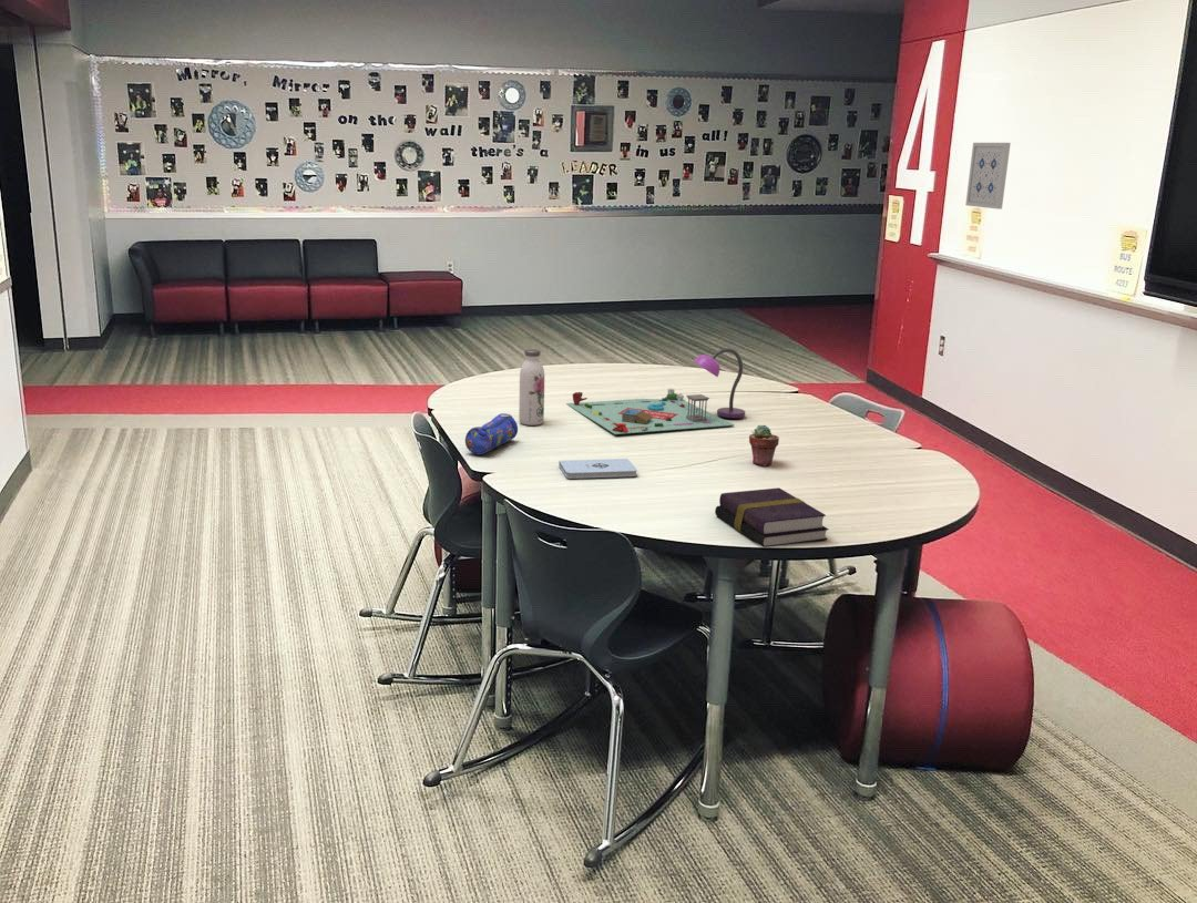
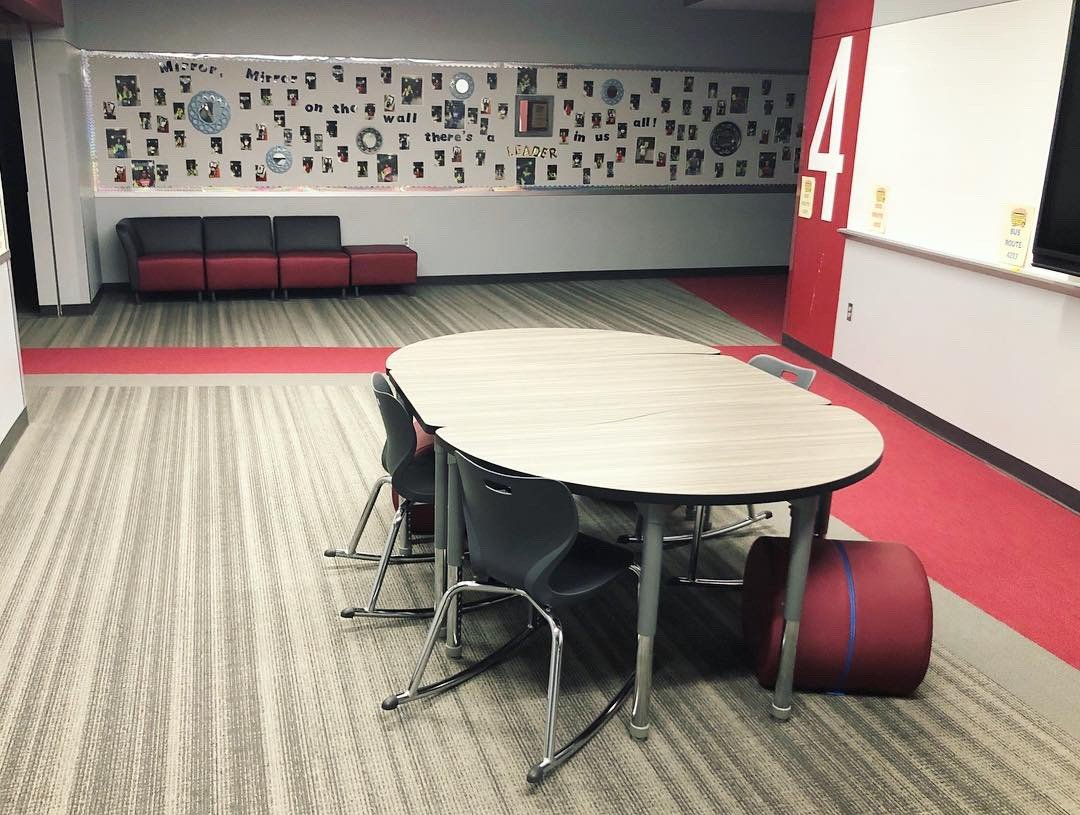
- wall art [964,142,1012,211]
- book [714,486,830,548]
- gameboard [565,347,746,435]
- potted succulent [748,424,780,466]
- water bottle [518,348,545,427]
- pencil case [464,412,519,455]
- notepad [557,458,638,480]
